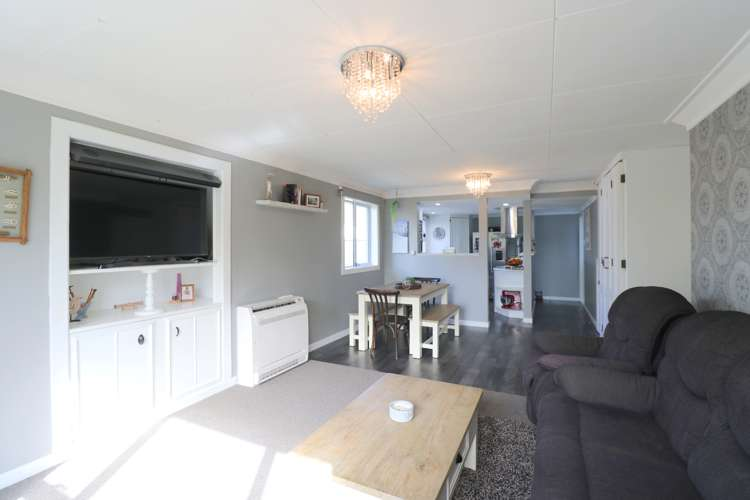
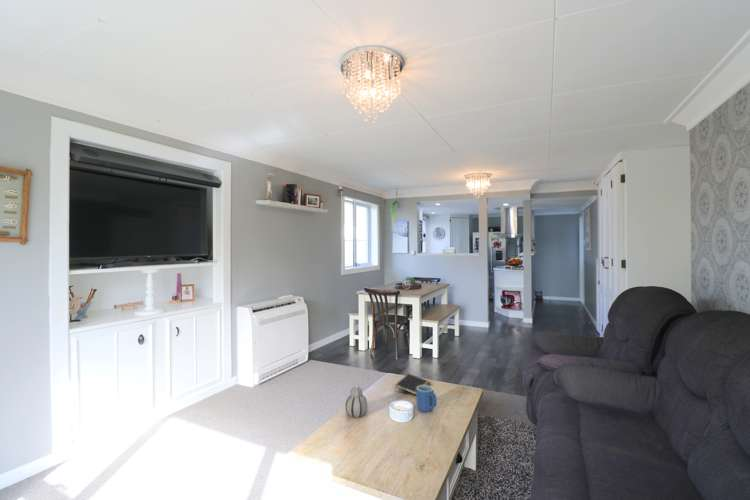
+ mug [415,385,438,413]
+ notepad [394,373,431,395]
+ gourd [345,386,368,418]
